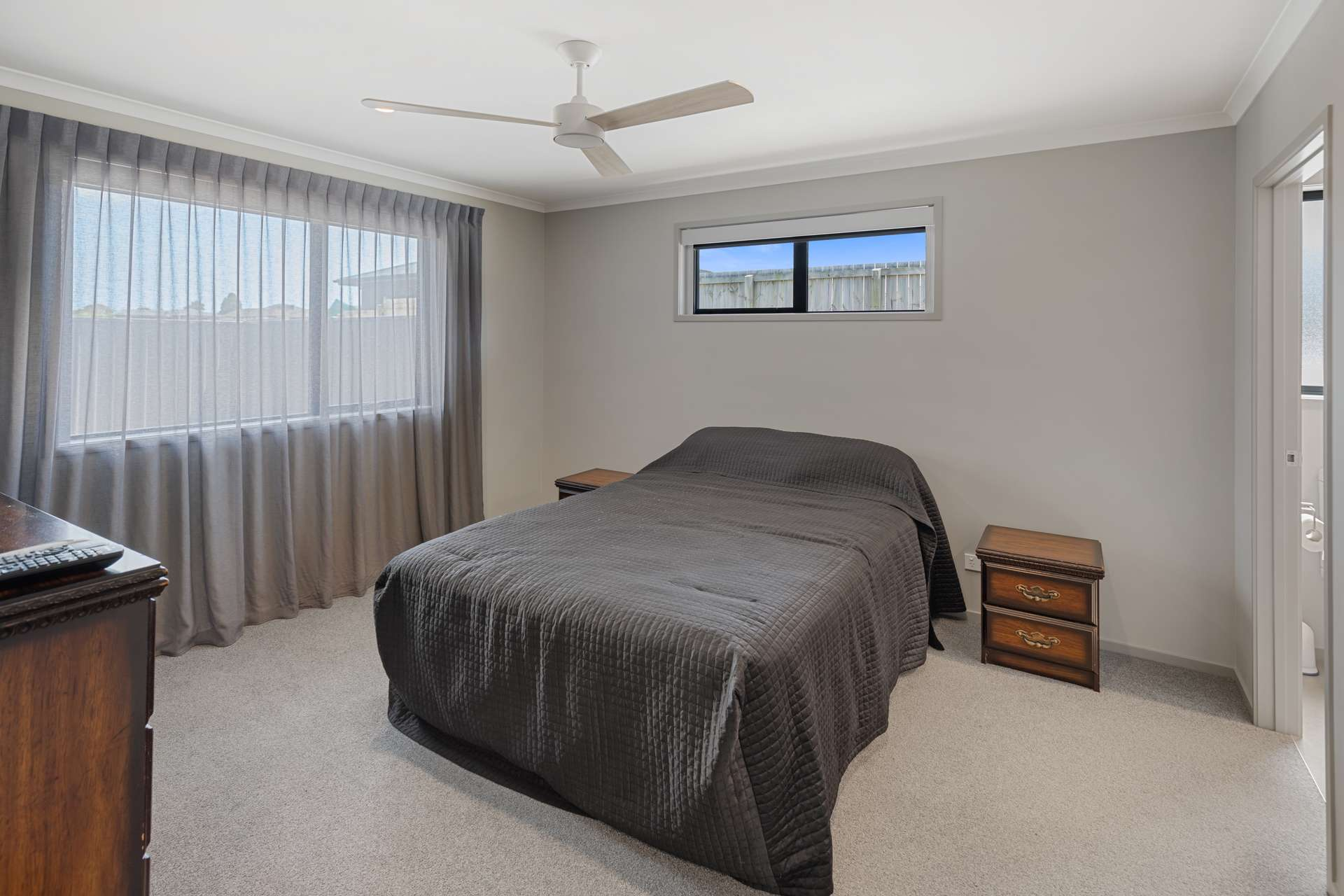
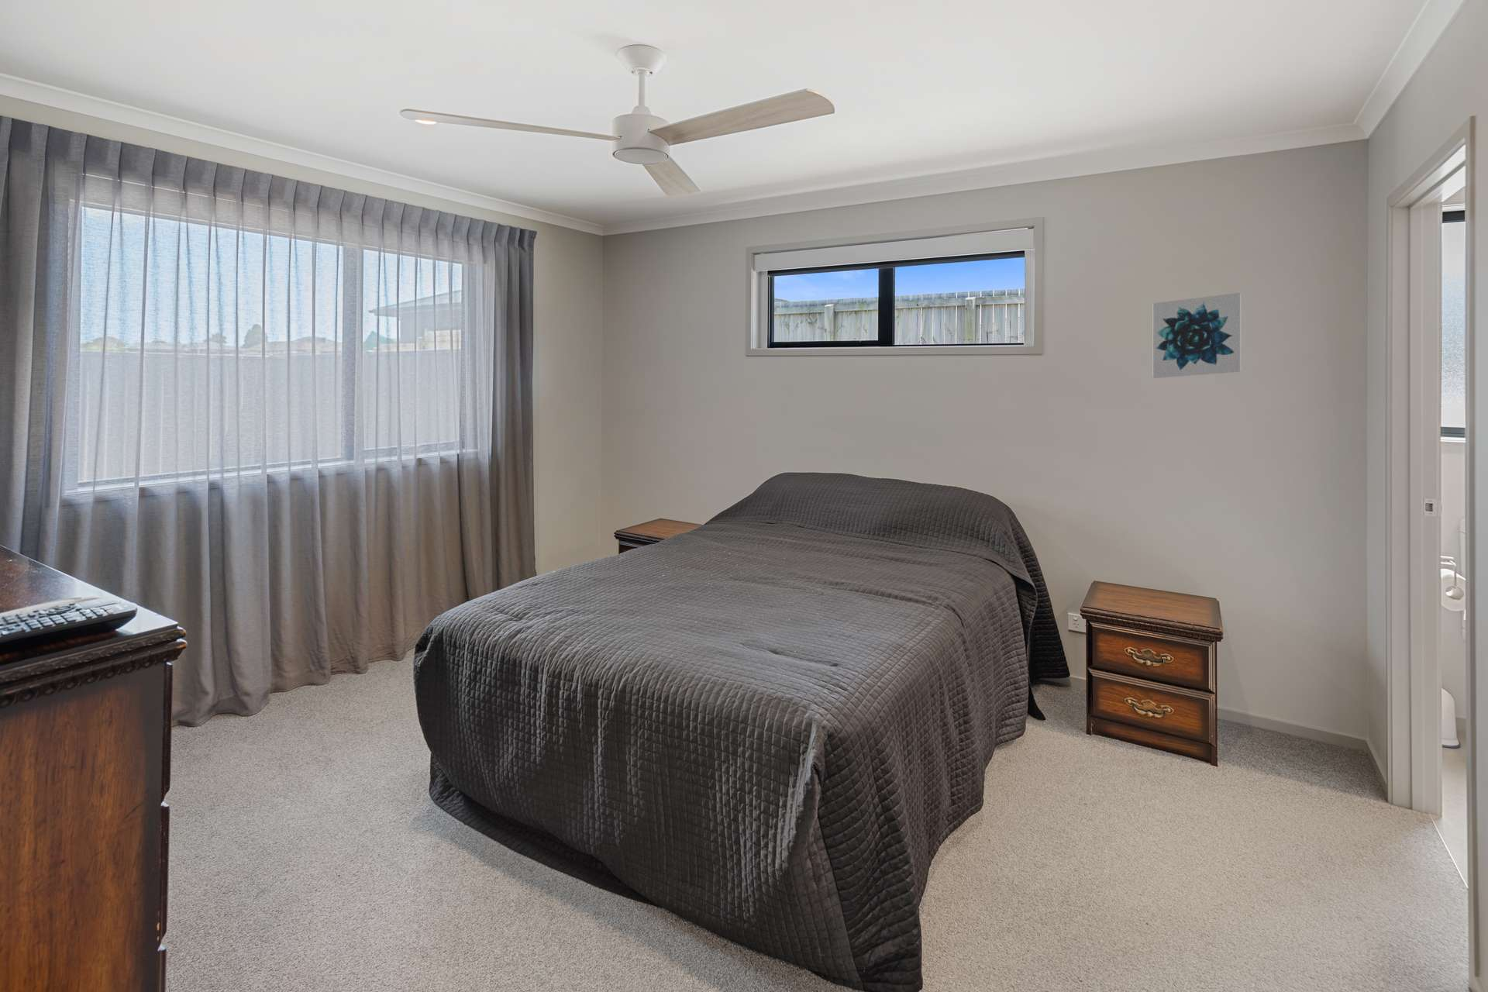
+ wall art [1153,292,1241,379]
